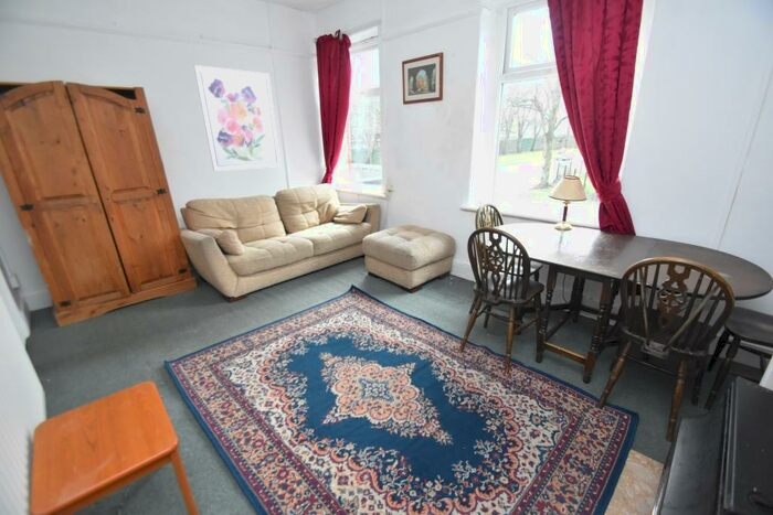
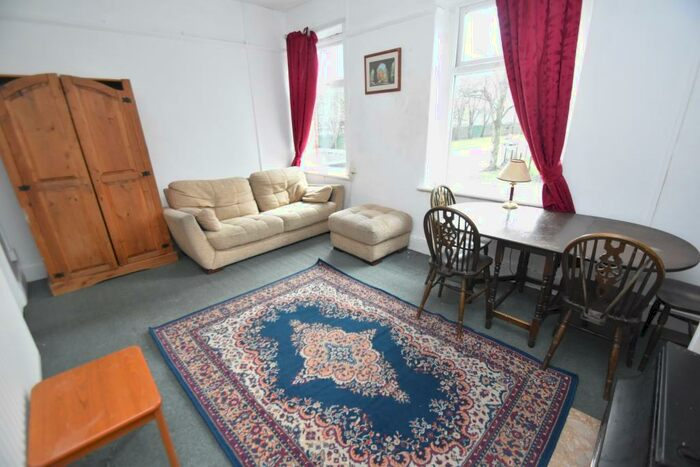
- wall art [193,64,282,172]
